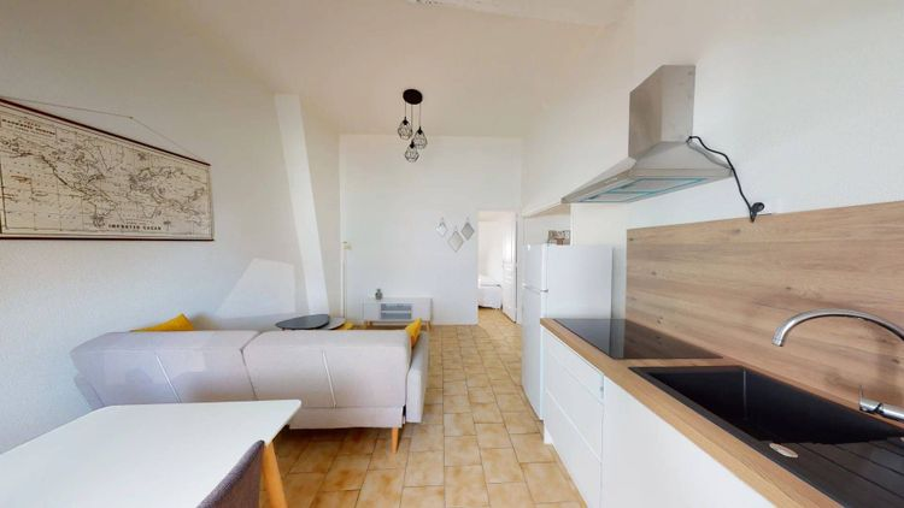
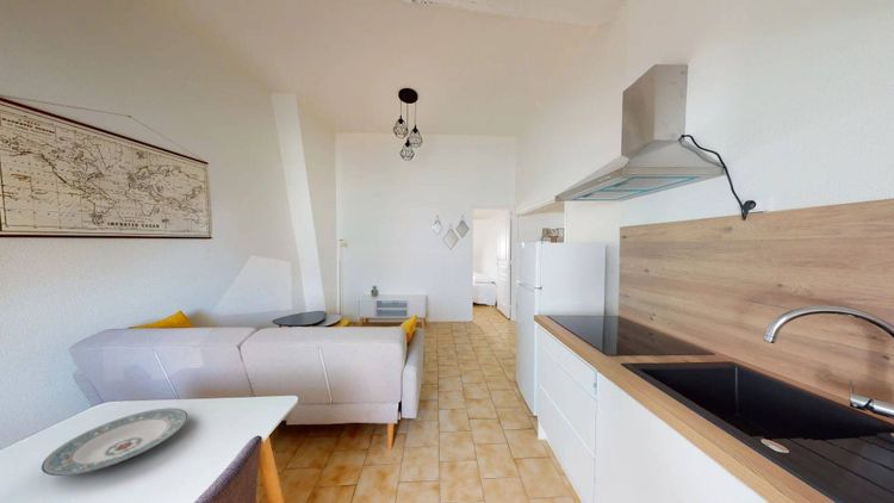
+ plate [41,408,190,477]
